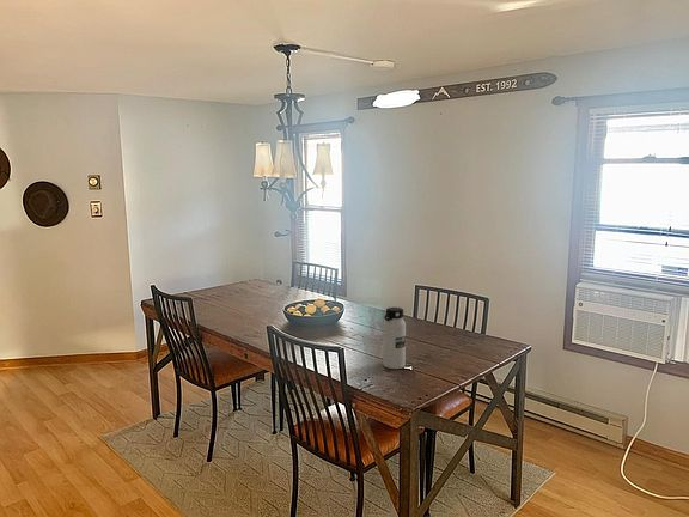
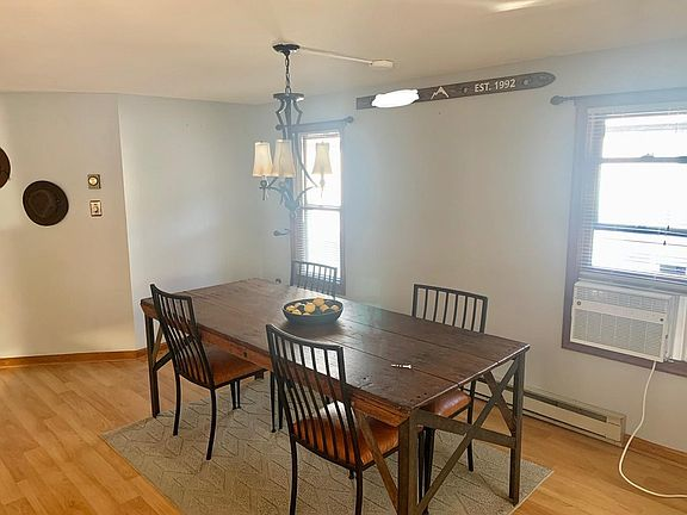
- water bottle [383,306,407,370]
